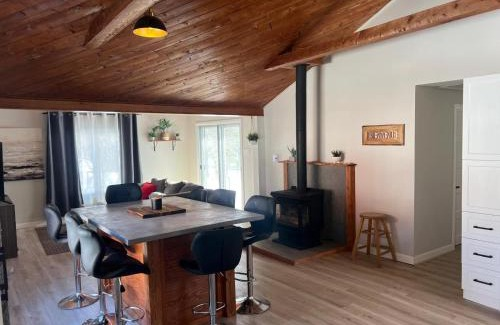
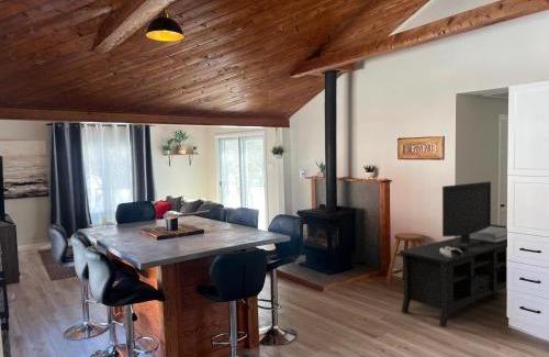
+ media console [399,180,508,327]
